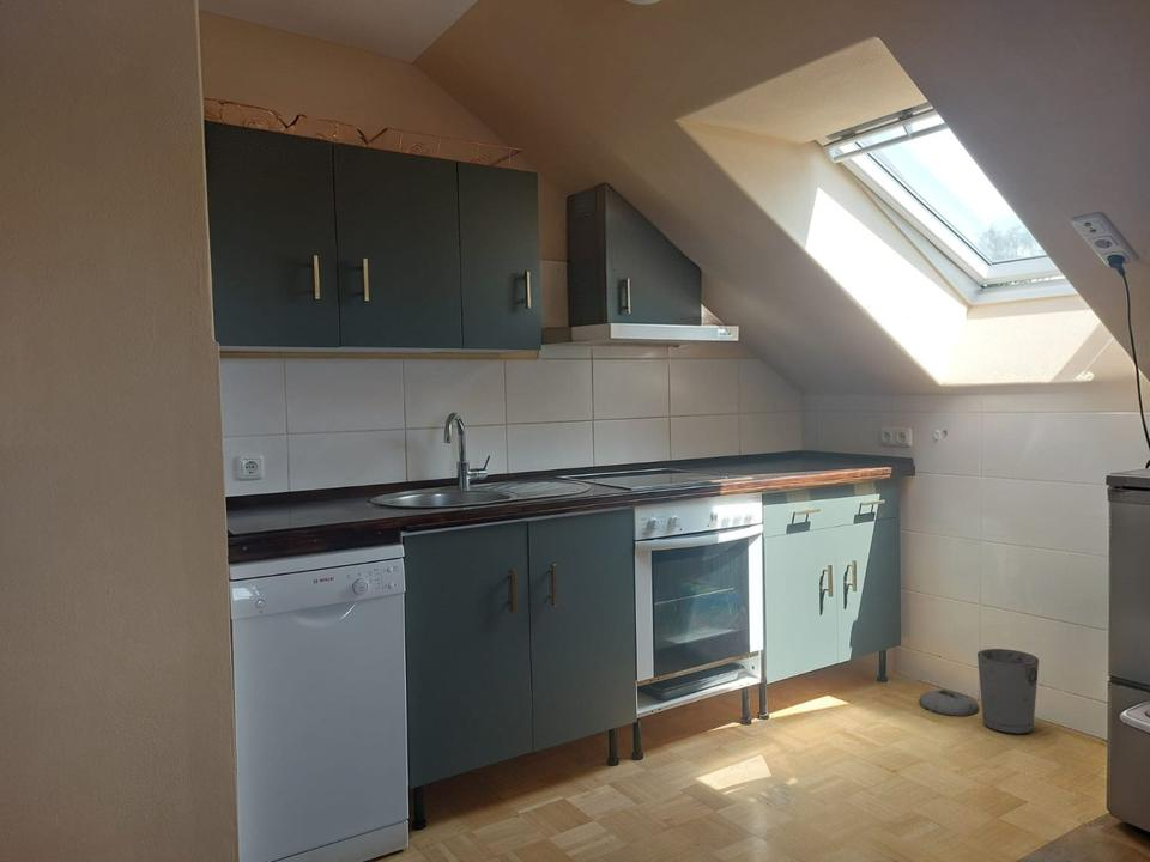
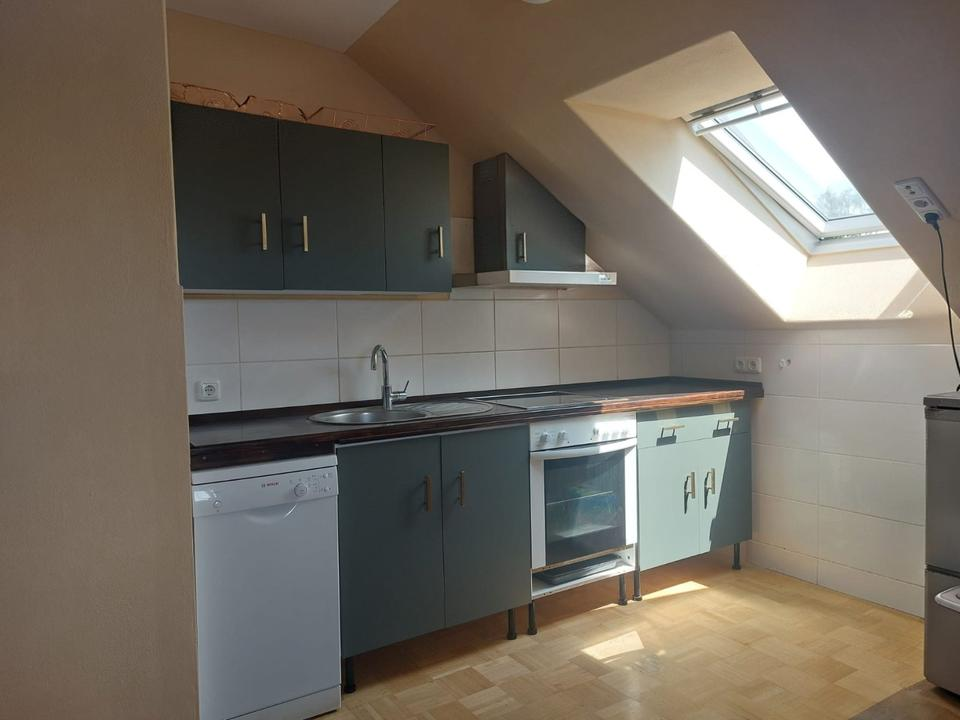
- trash can [918,648,1040,734]
